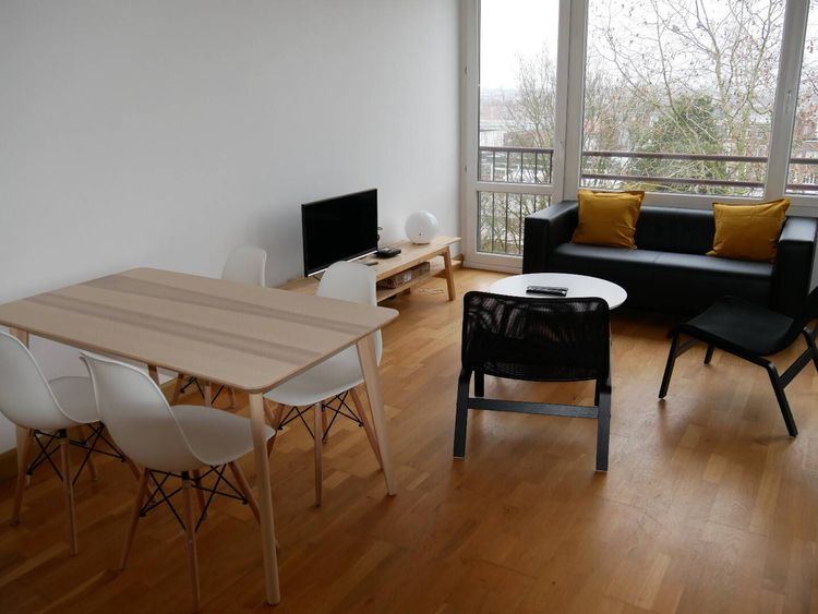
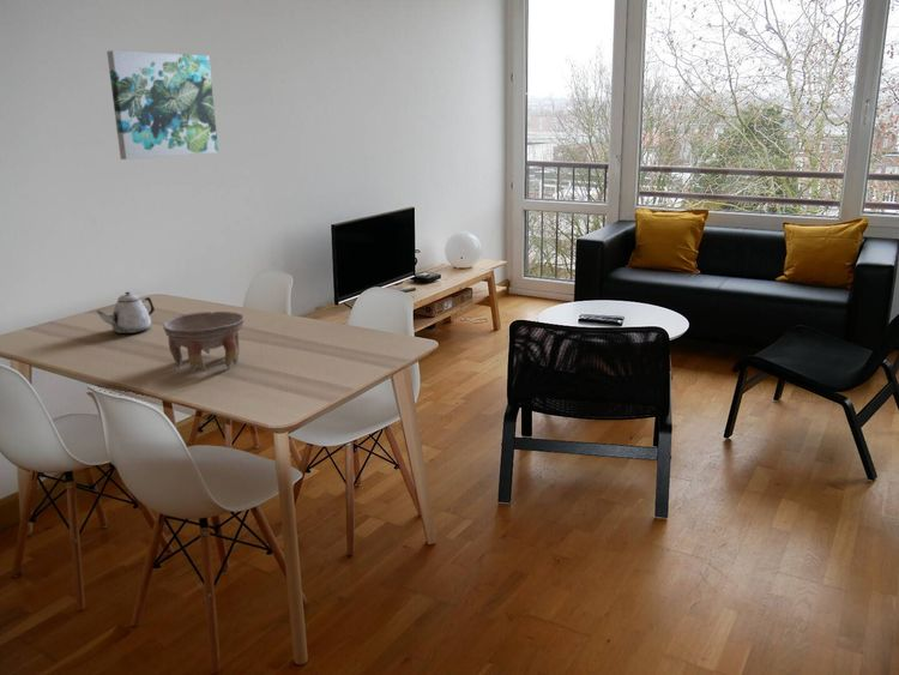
+ wall art [105,49,219,161]
+ teapot [95,291,156,335]
+ bowl [162,311,246,373]
